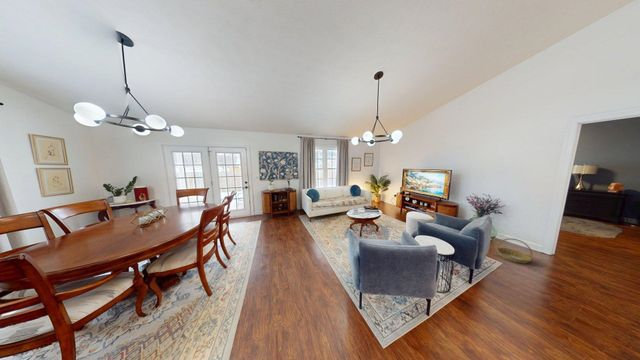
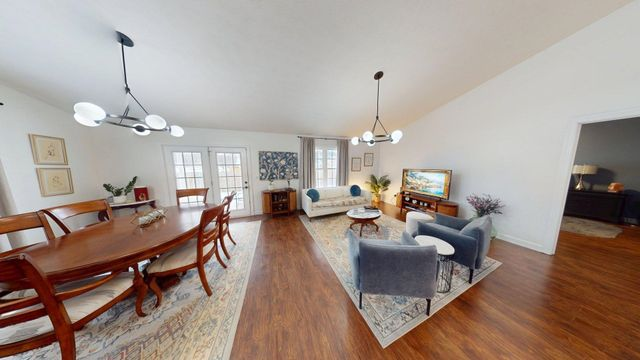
- basket [495,238,533,264]
